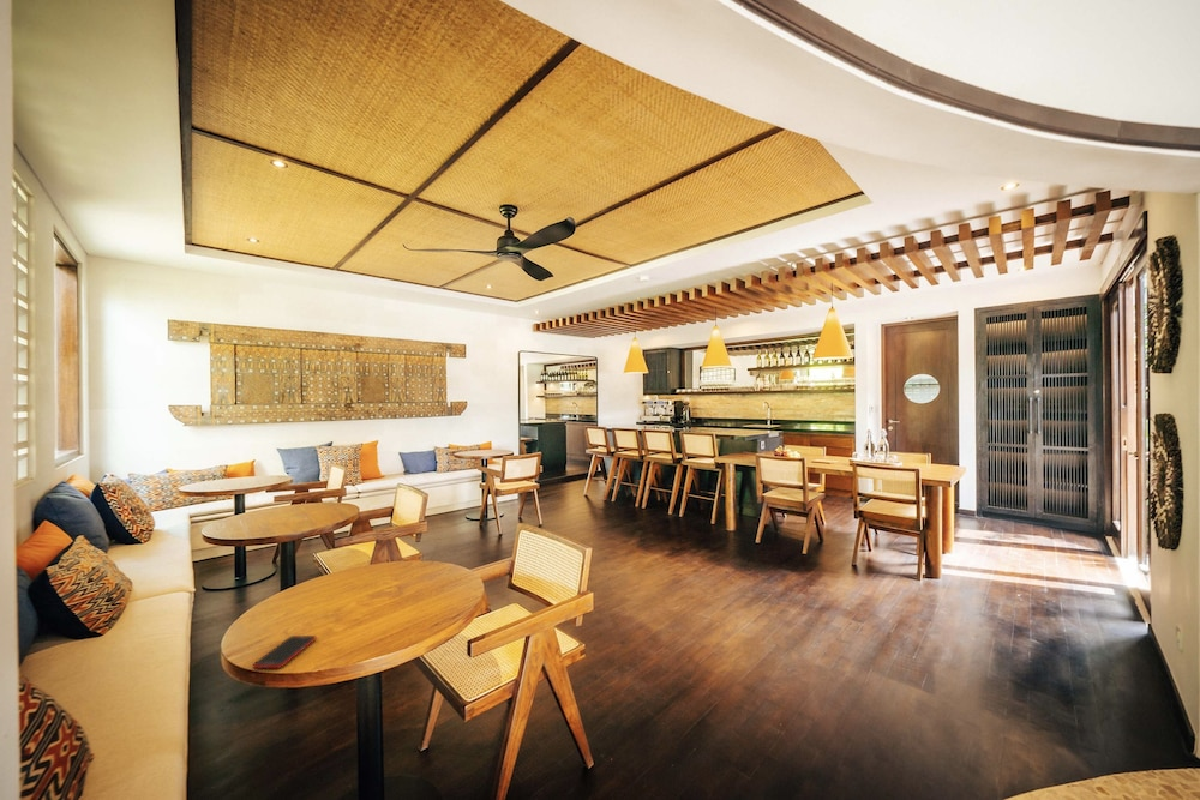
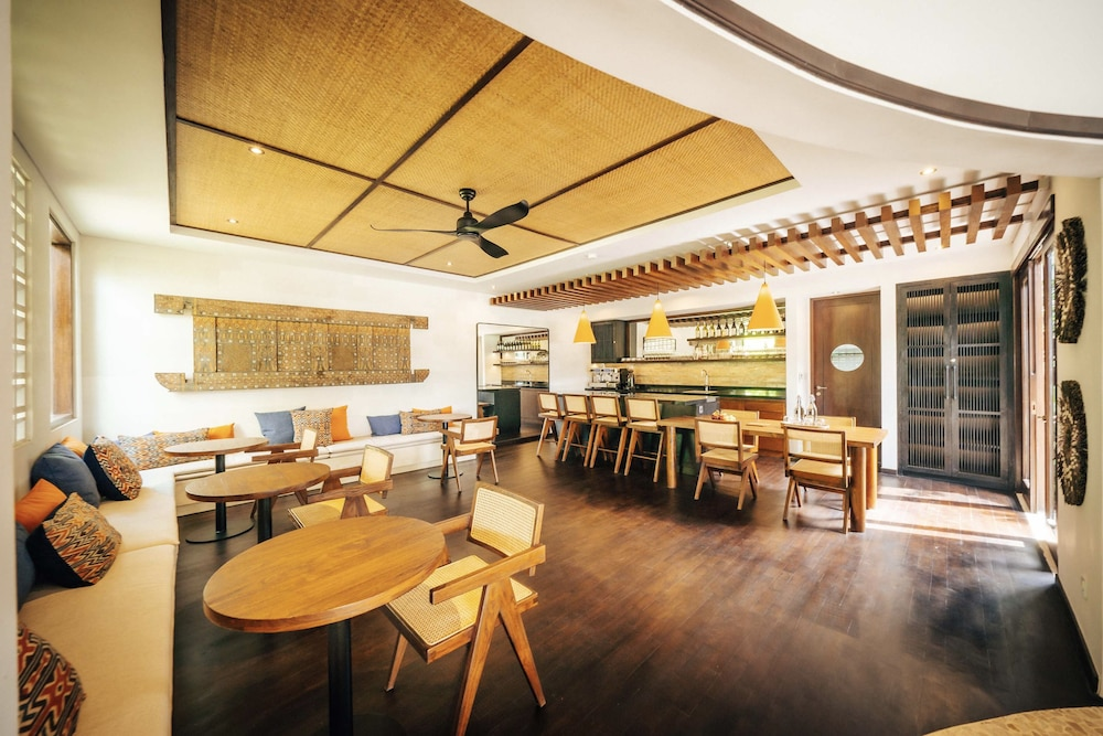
- cell phone [252,634,317,669]
